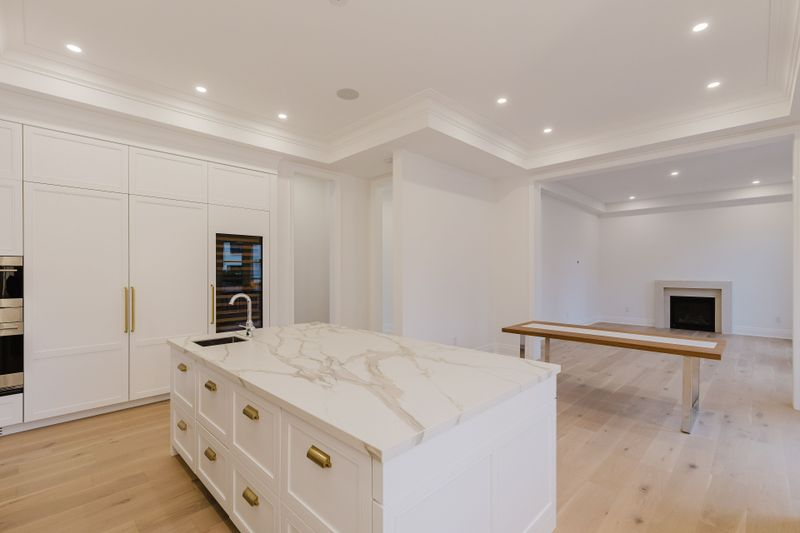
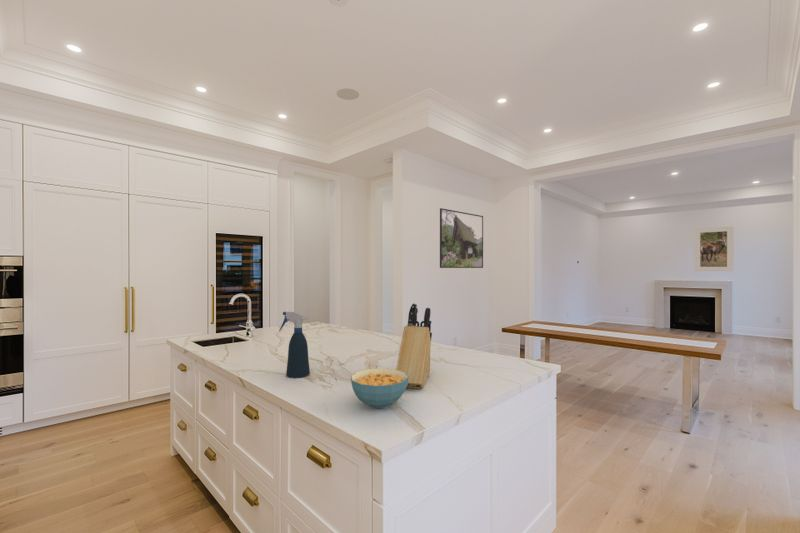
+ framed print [694,226,734,272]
+ spray bottle [278,311,311,379]
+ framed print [439,207,484,269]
+ knife block [395,302,433,390]
+ cereal bowl [350,367,409,409]
